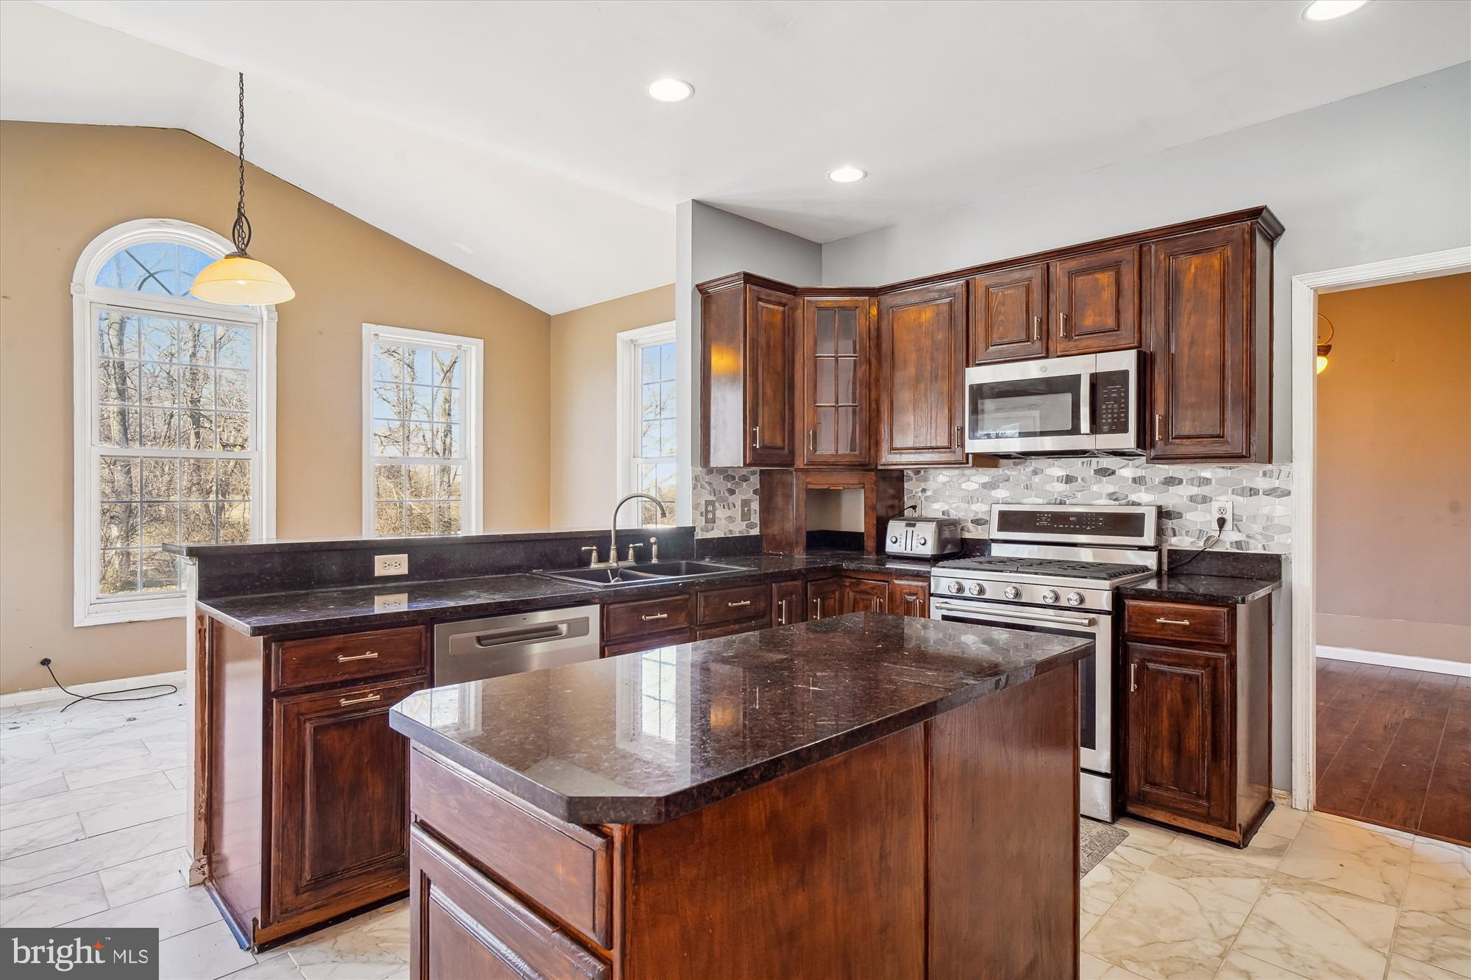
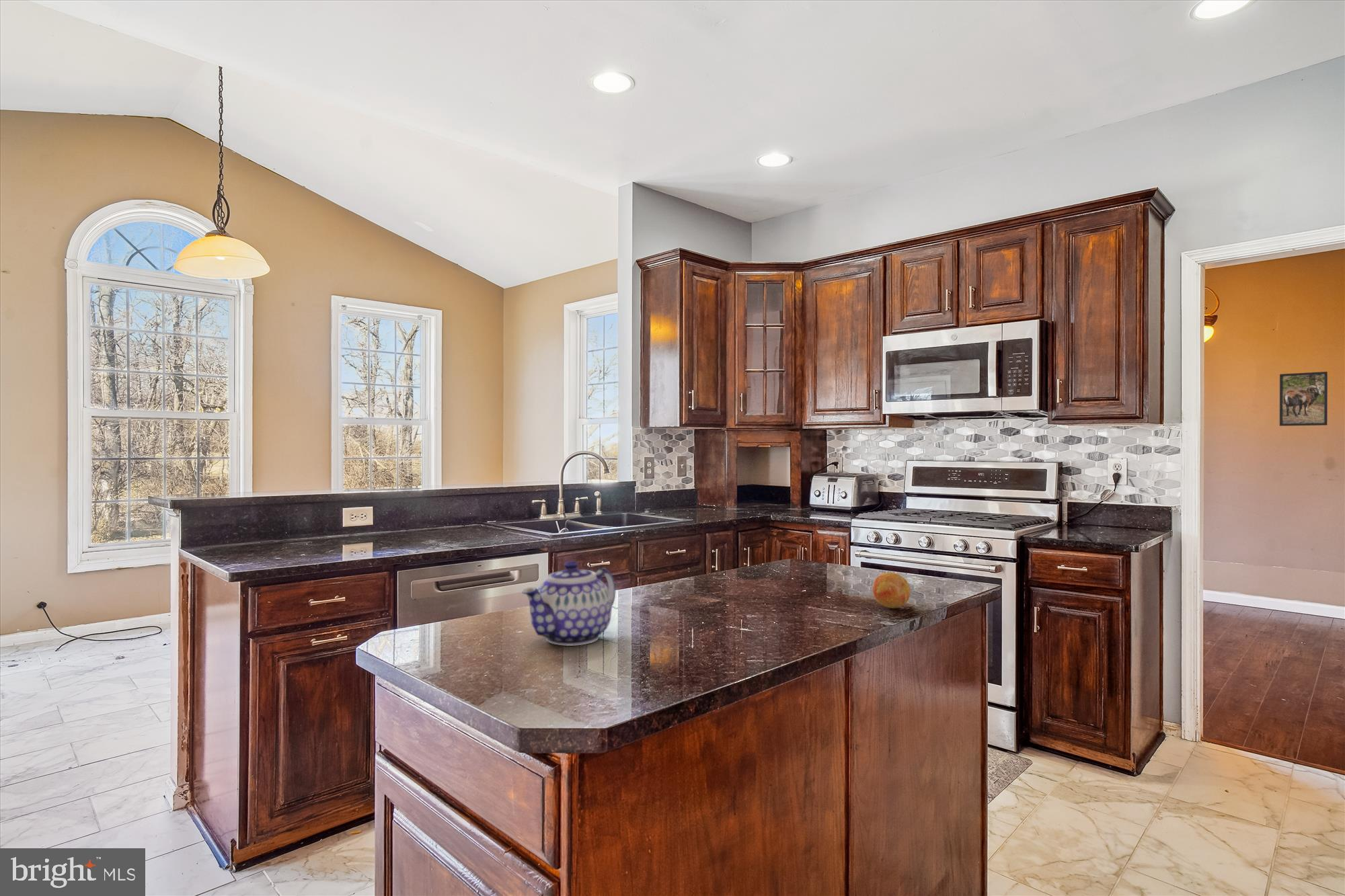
+ teapot [521,560,616,647]
+ fruit [872,572,911,609]
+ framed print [1279,371,1328,427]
